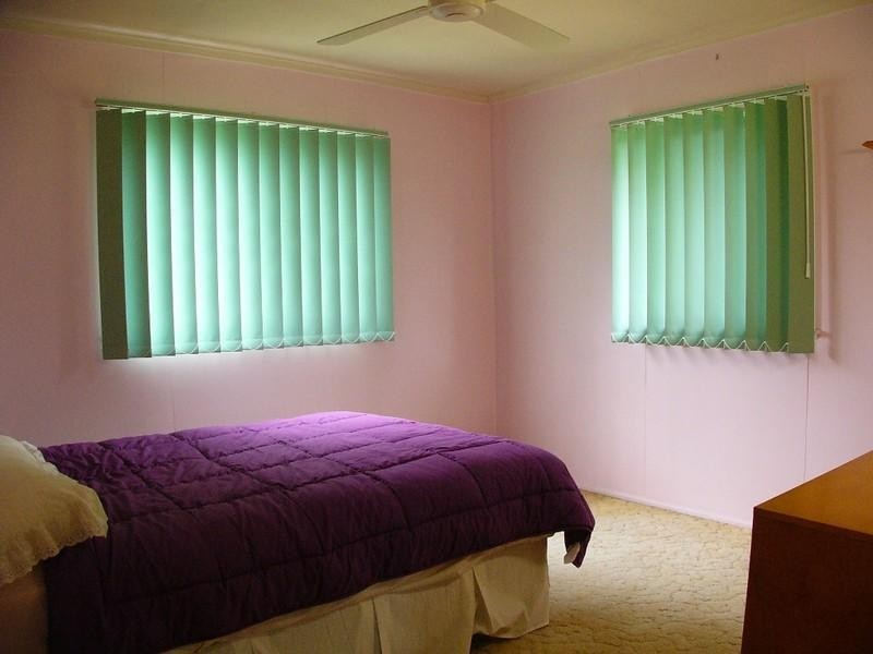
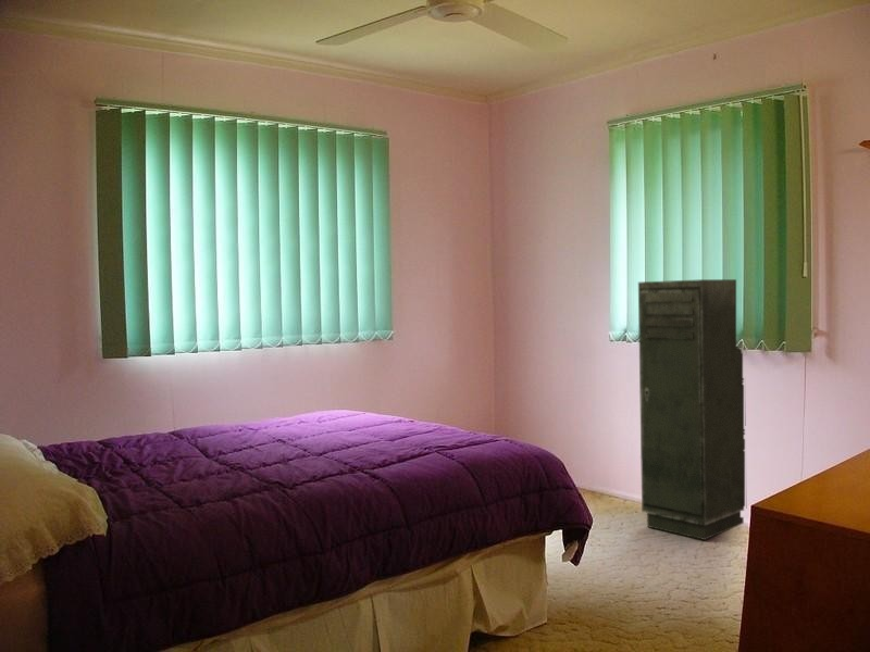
+ storage cabinet [637,278,746,541]
